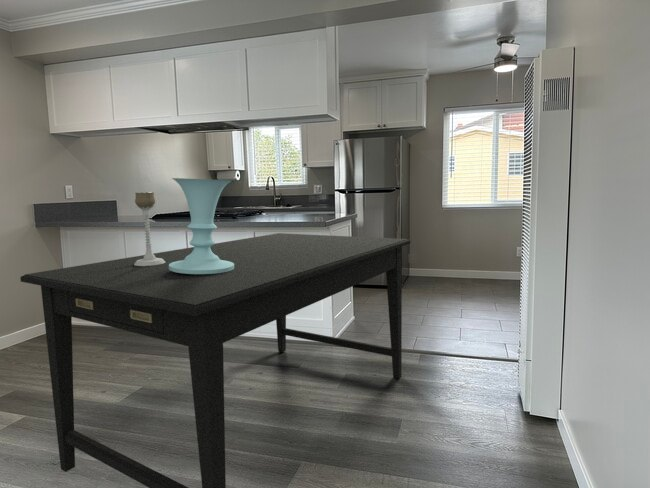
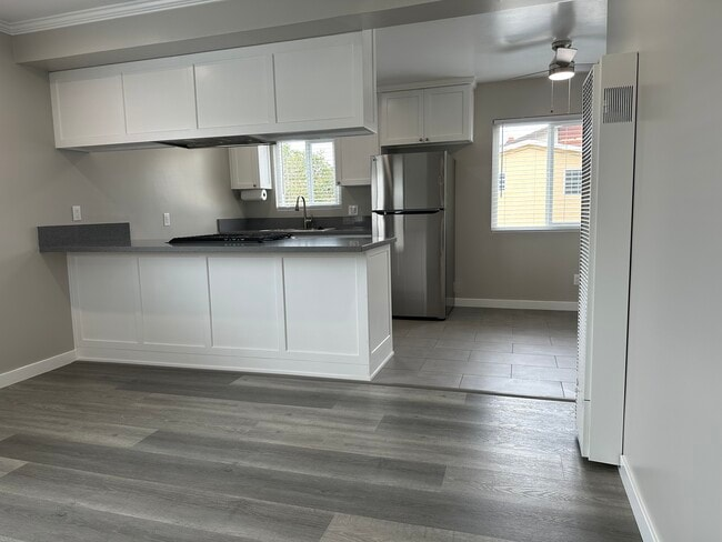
- candle holder [134,191,165,266]
- dining table [19,232,411,488]
- vase [169,177,234,274]
